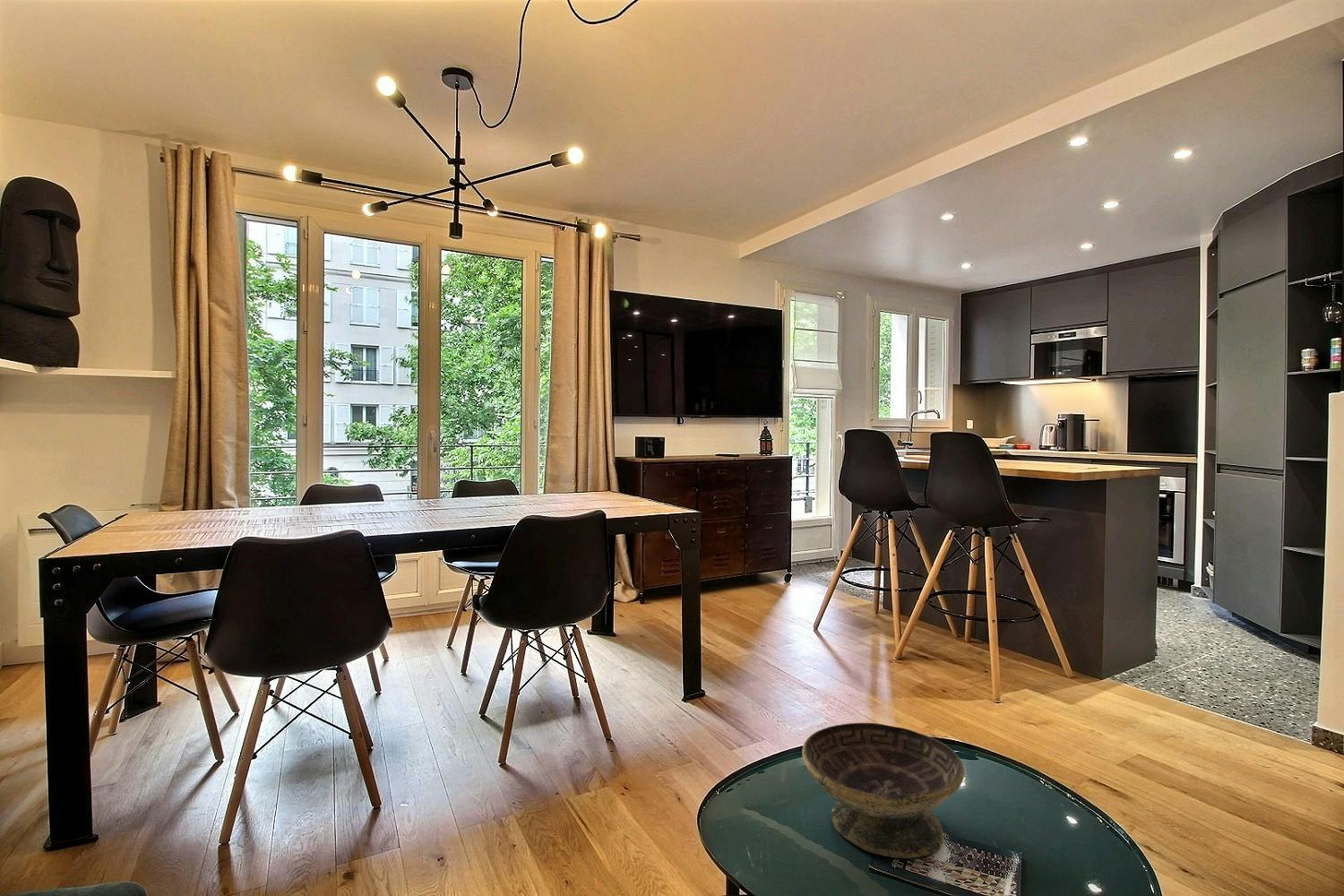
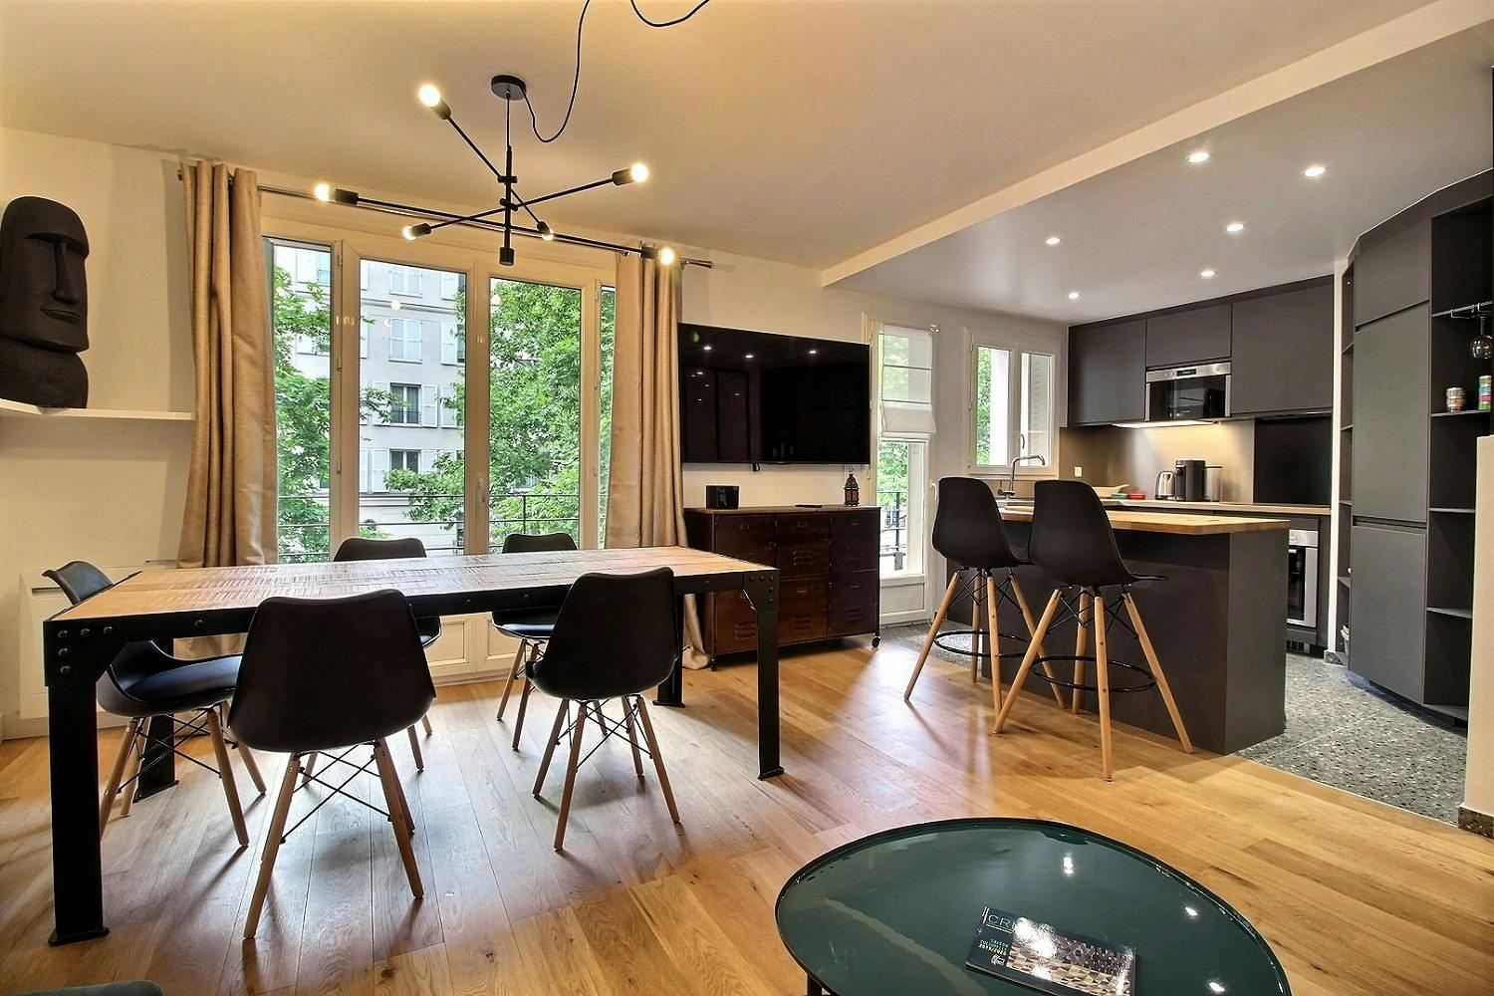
- decorative bowl [801,722,966,859]
